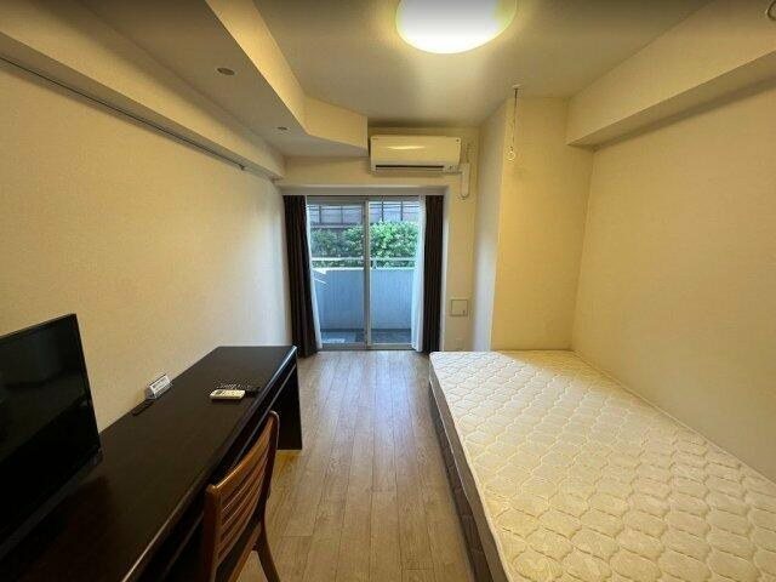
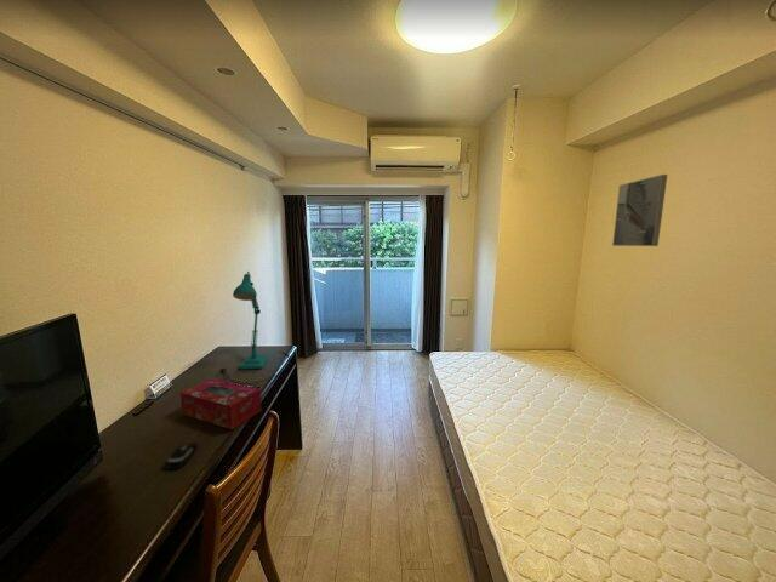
+ computer mouse [165,441,198,470]
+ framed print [611,173,668,247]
+ tissue box [179,377,262,430]
+ desk lamp [219,270,292,386]
